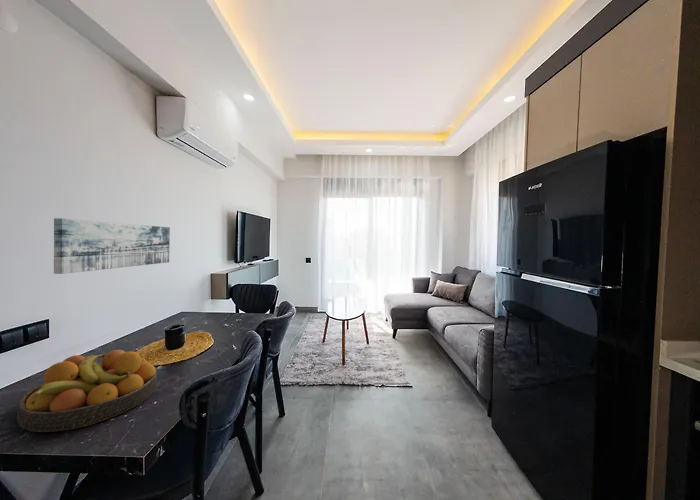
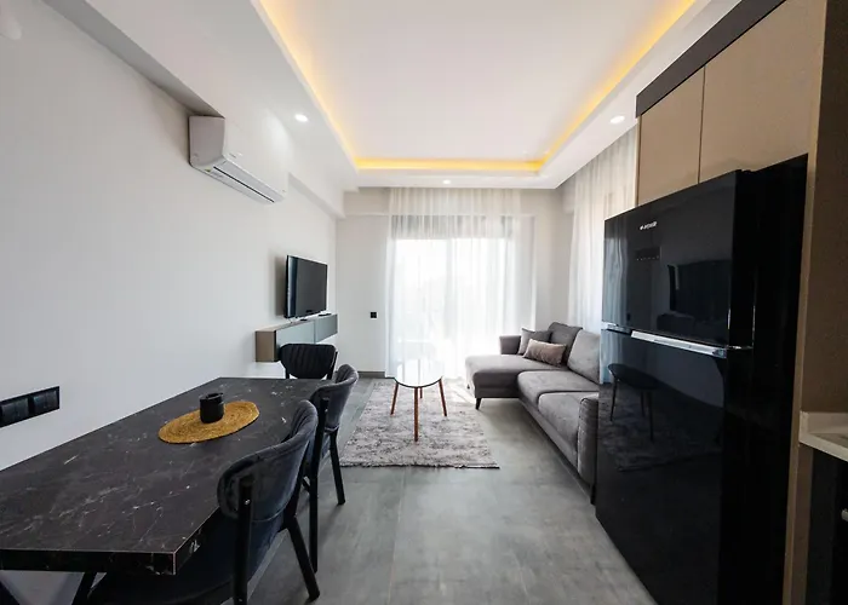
- fruit bowl [16,349,158,433]
- wall art [53,217,171,275]
